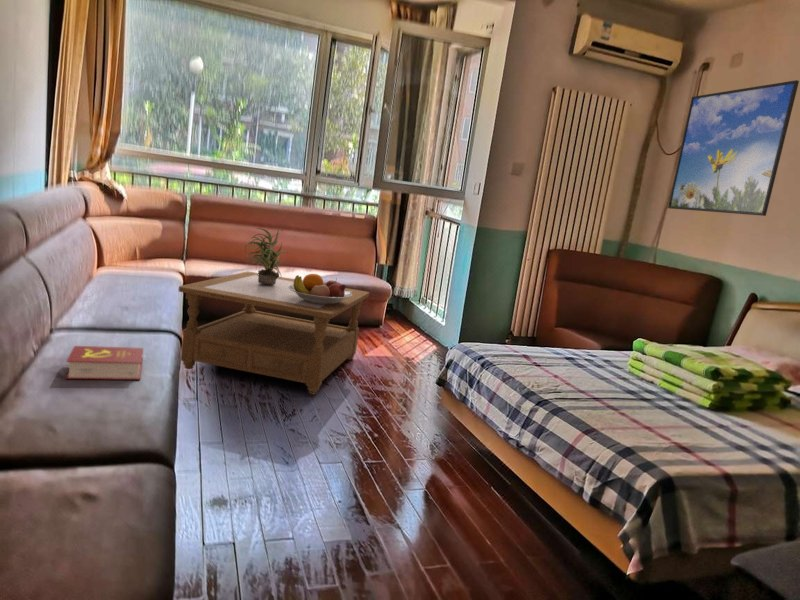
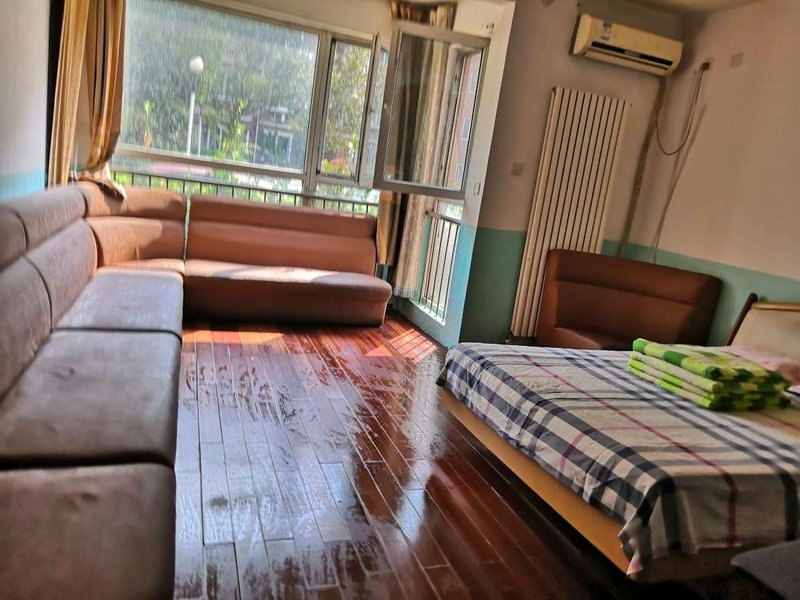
- fruit bowl [289,273,352,305]
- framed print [667,79,800,217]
- potted plant [244,227,289,285]
- book [64,345,147,381]
- coffee table [178,271,370,395]
